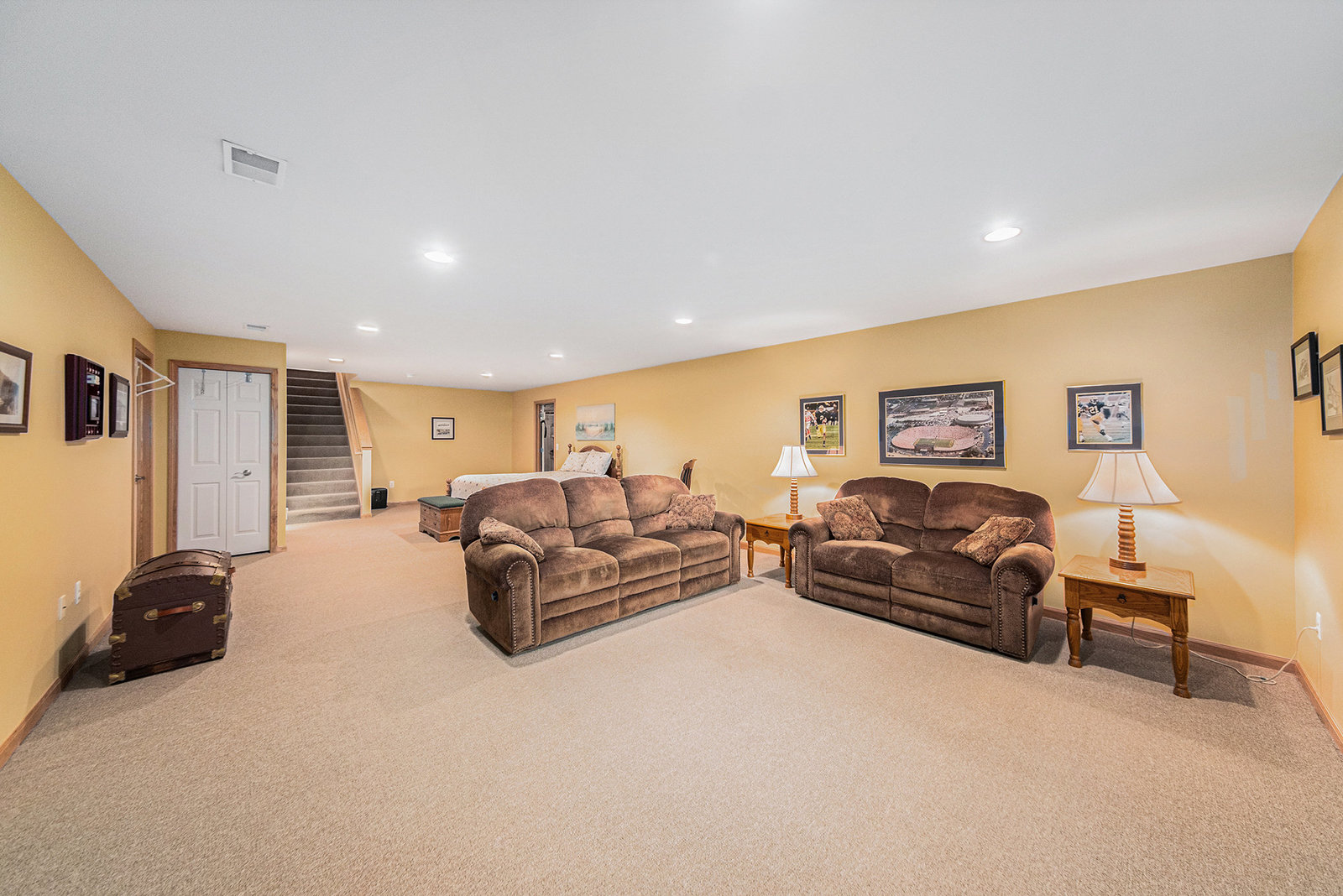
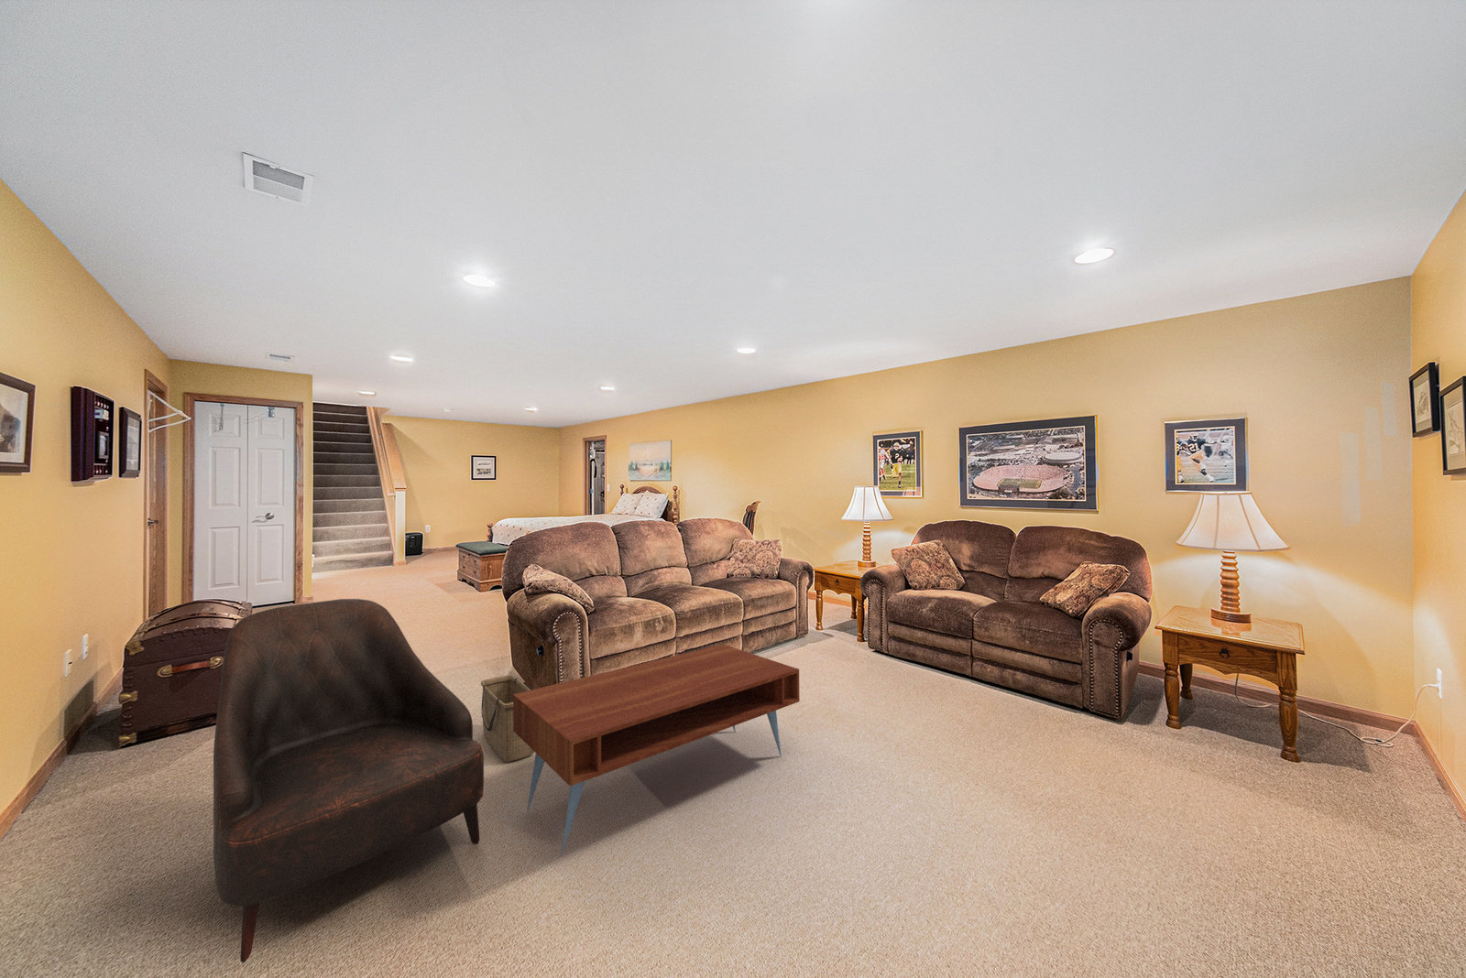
+ armchair [213,598,485,964]
+ coffee table [513,644,801,856]
+ basket [480,673,535,763]
